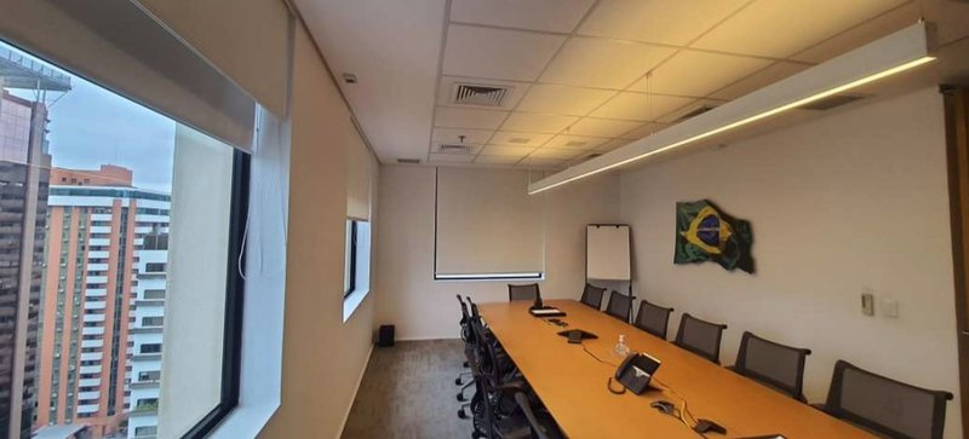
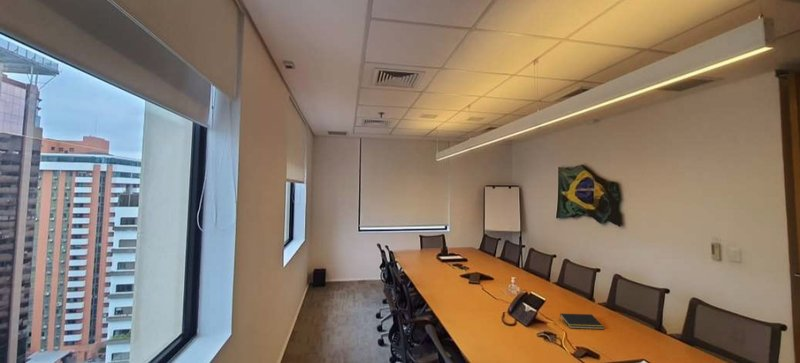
+ notepad [558,312,605,330]
